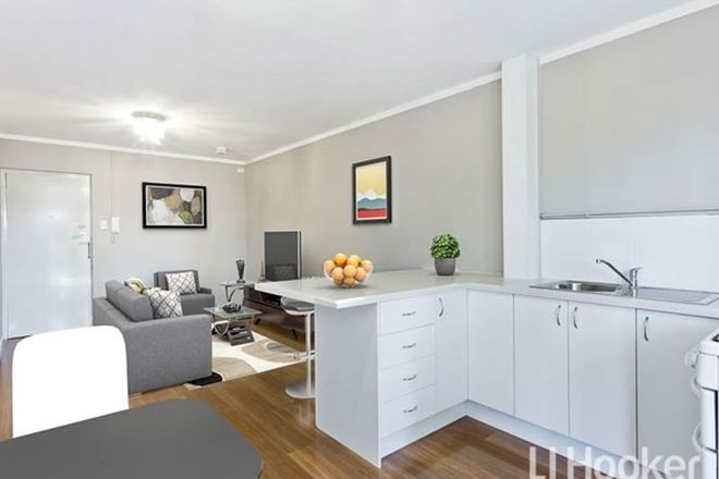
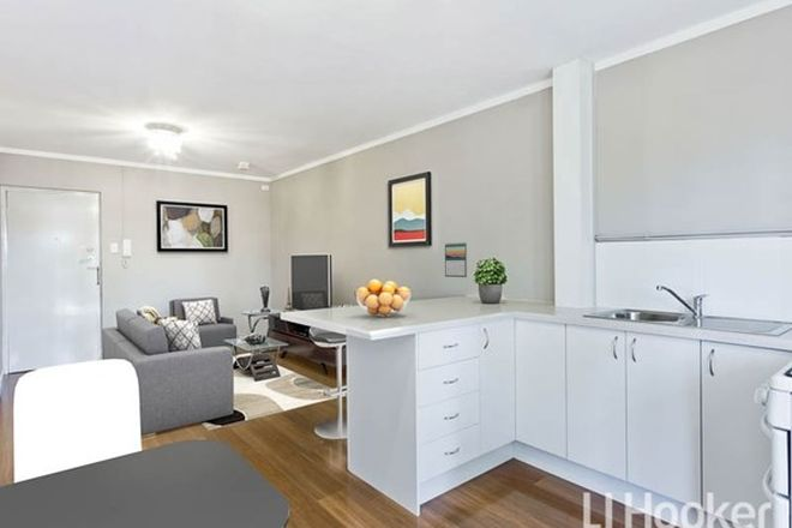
+ calendar [444,241,468,278]
